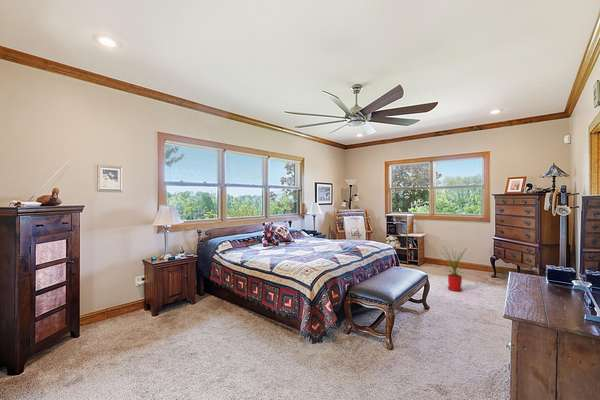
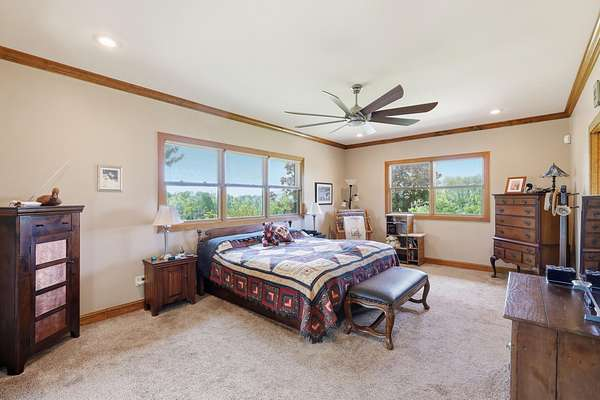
- house plant [437,245,475,292]
